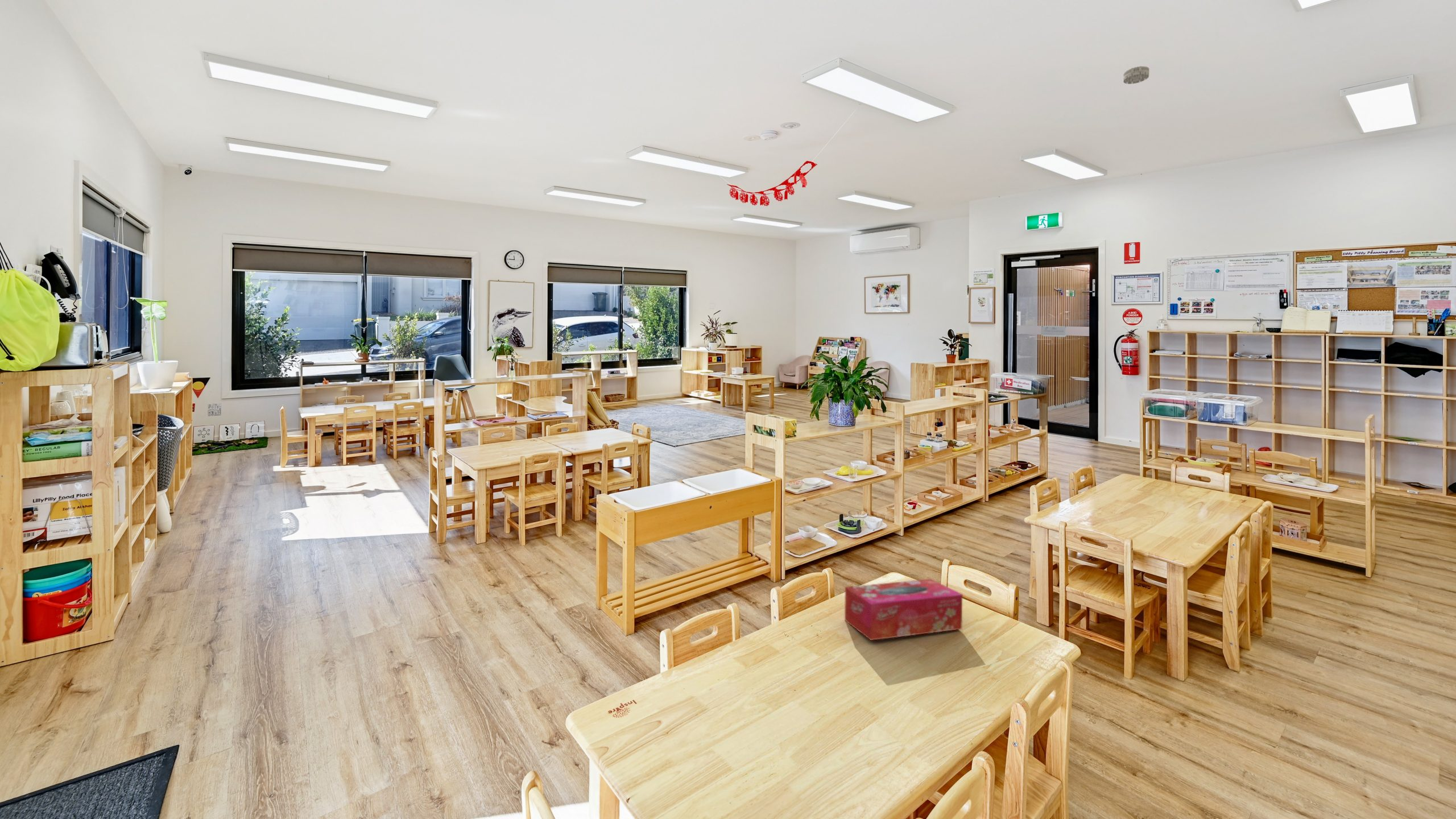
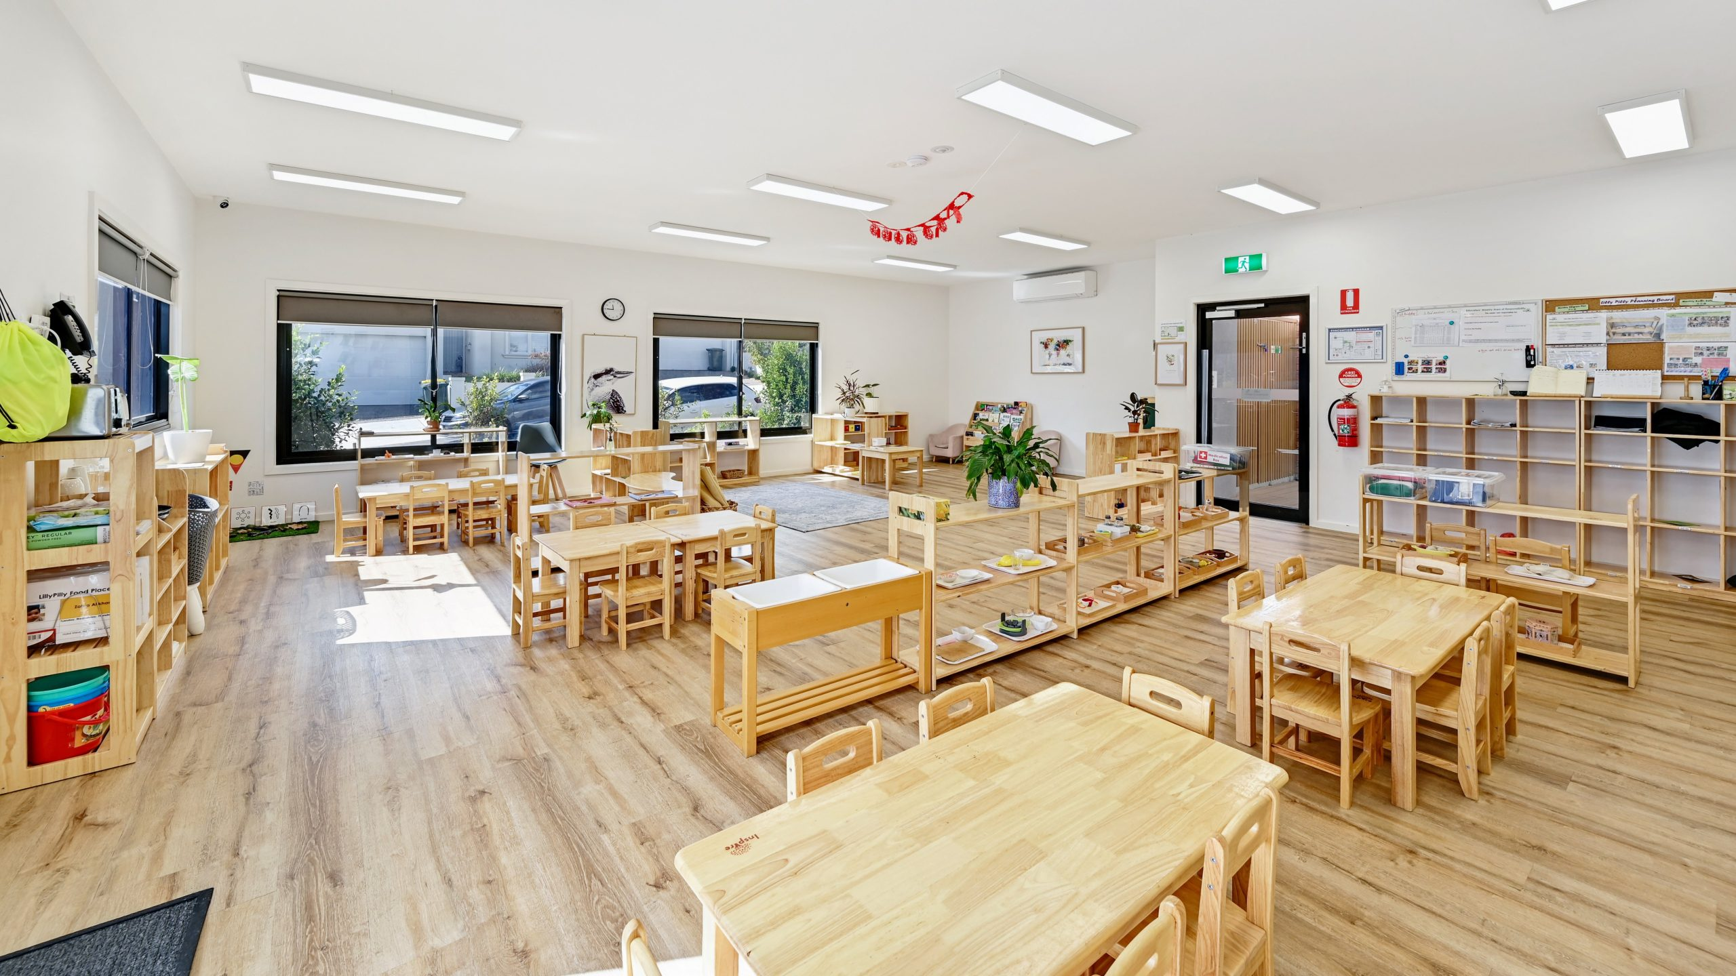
- smoke detector [1123,65,1150,85]
- tissue box [844,578,963,641]
